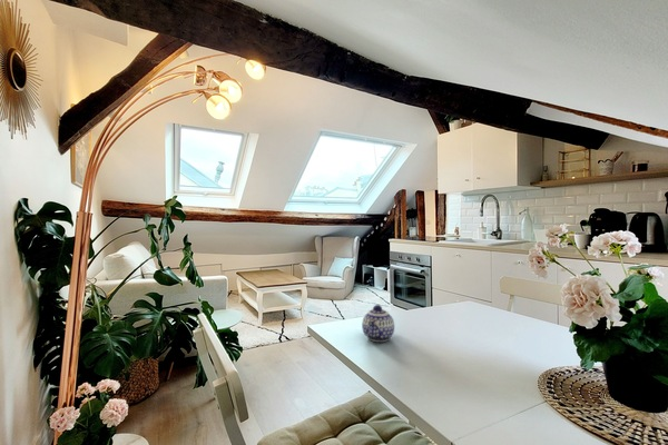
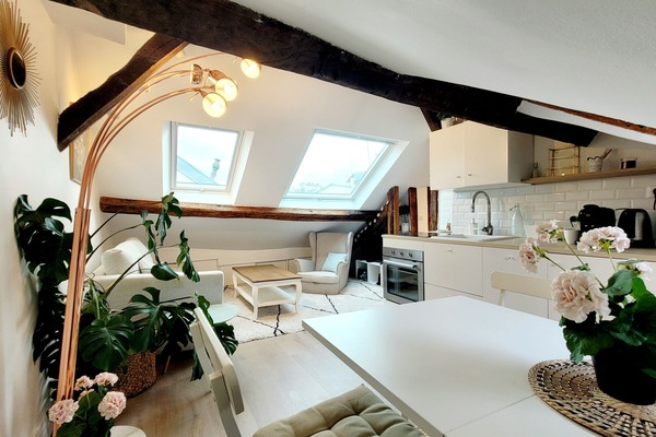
- teapot [361,304,395,343]
